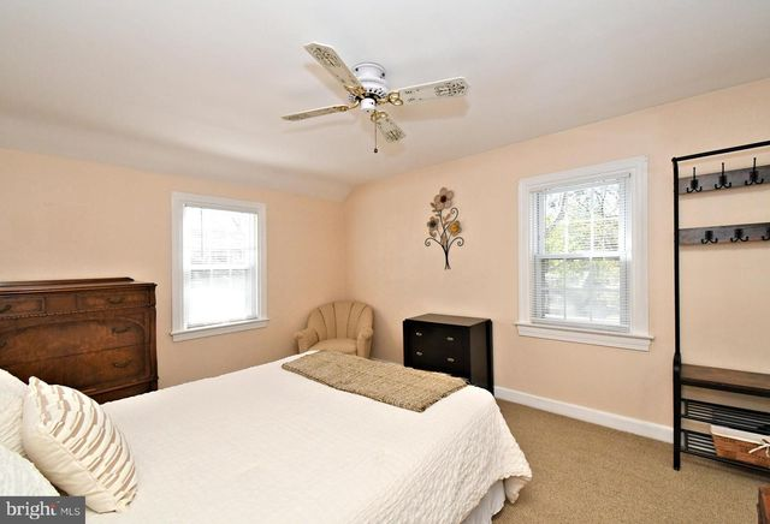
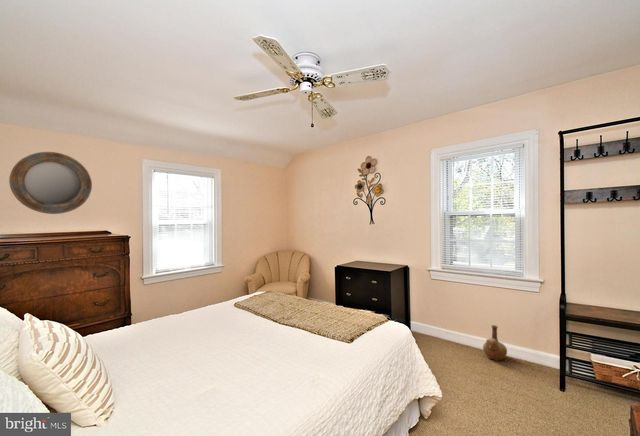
+ home mirror [8,151,93,215]
+ vase [482,324,508,362]
